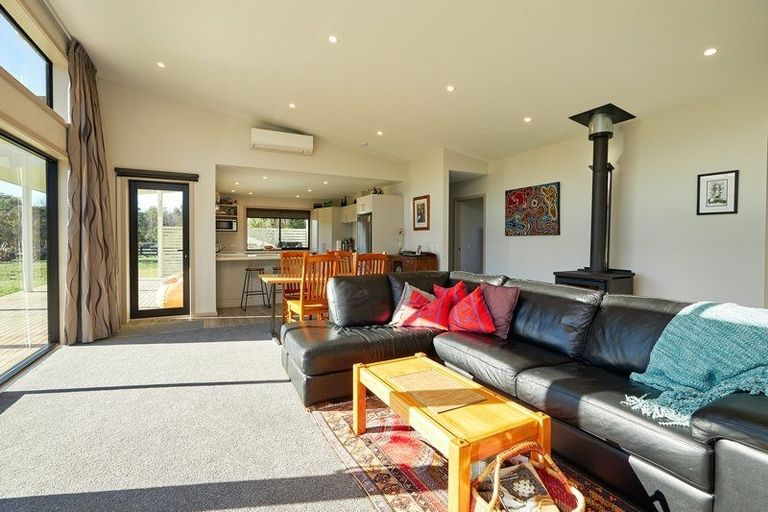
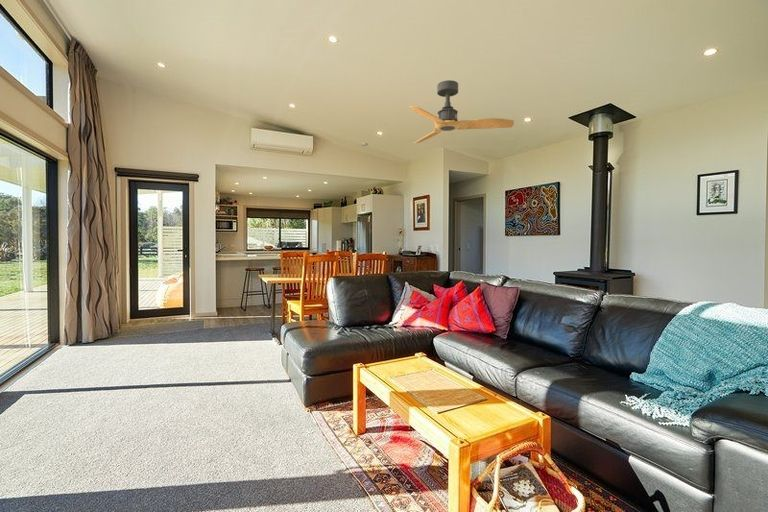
+ ceiling fan [408,79,515,145]
